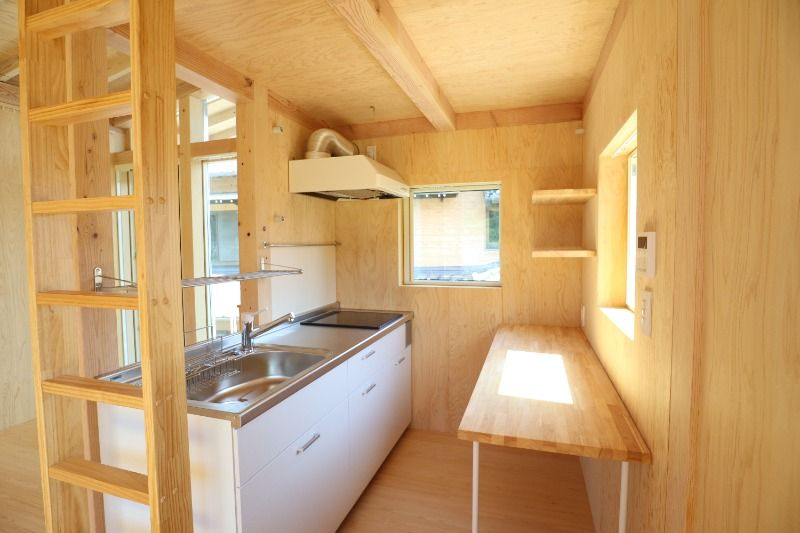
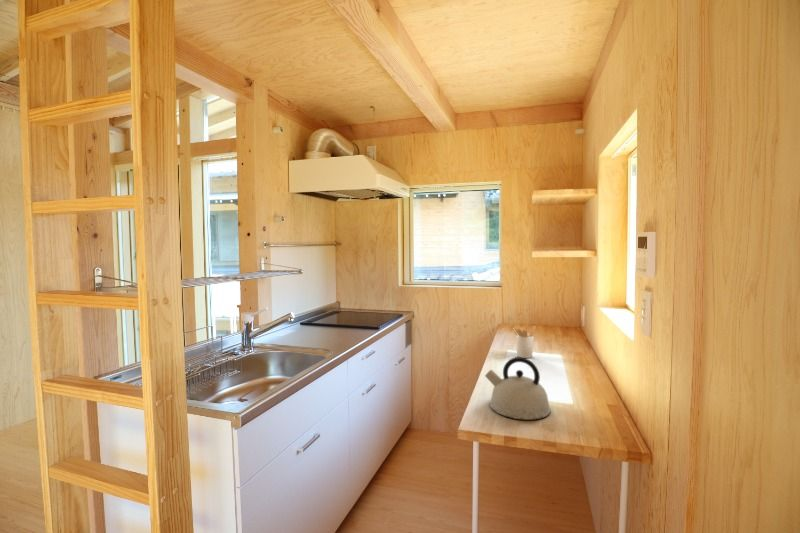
+ kettle [484,356,551,421]
+ utensil holder [511,325,537,359]
